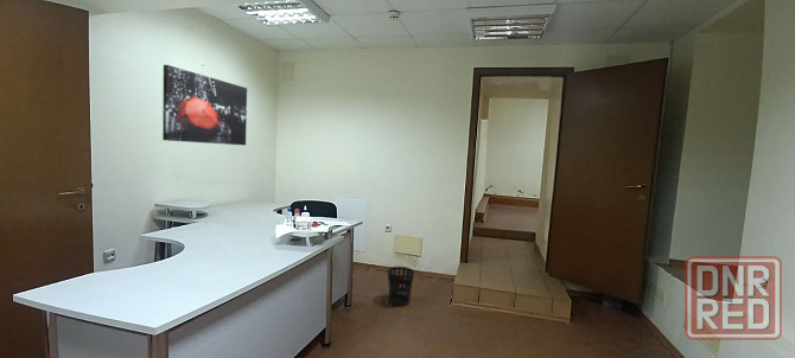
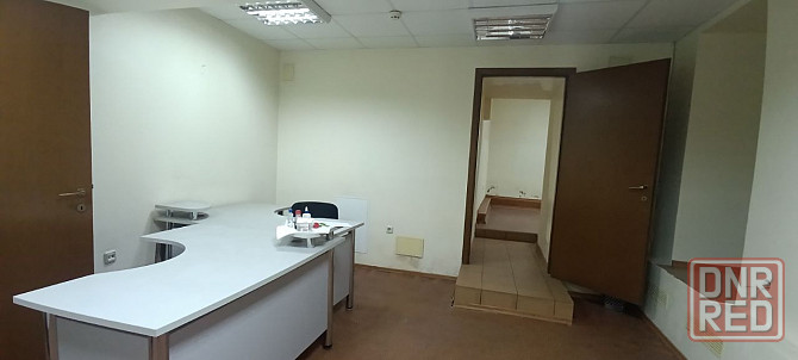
- wall art [161,64,248,147]
- wastebasket [387,266,415,307]
